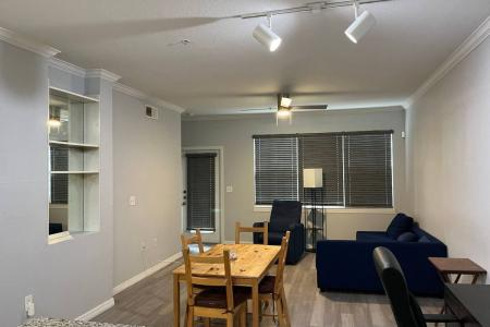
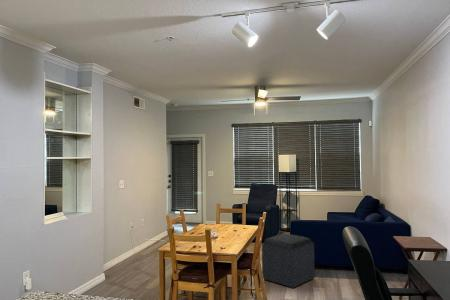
+ ottoman [261,233,316,289]
